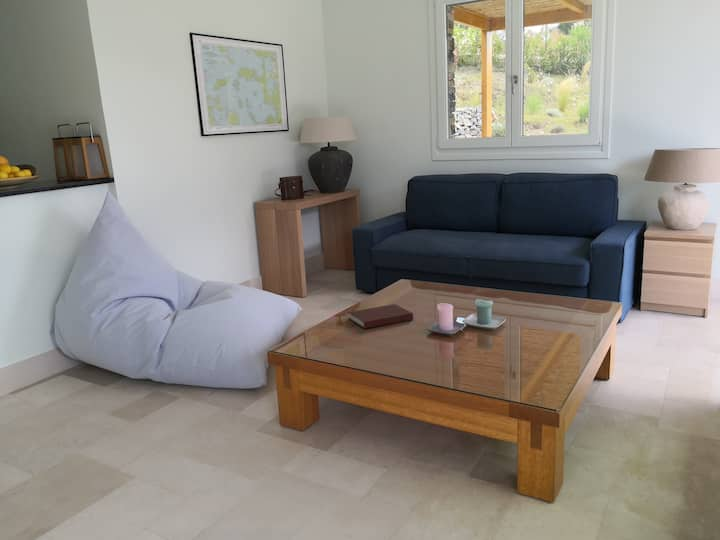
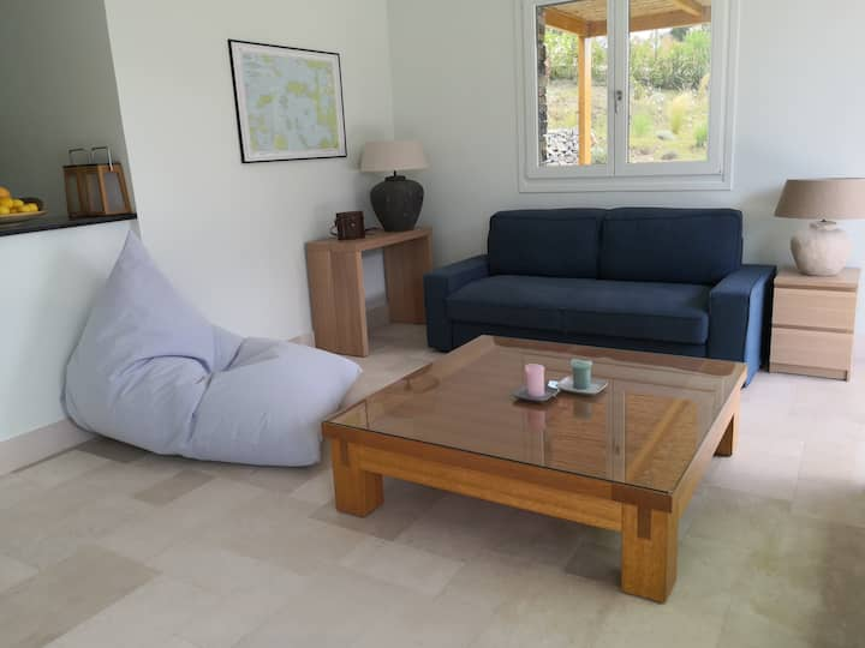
- notebook [347,303,414,330]
